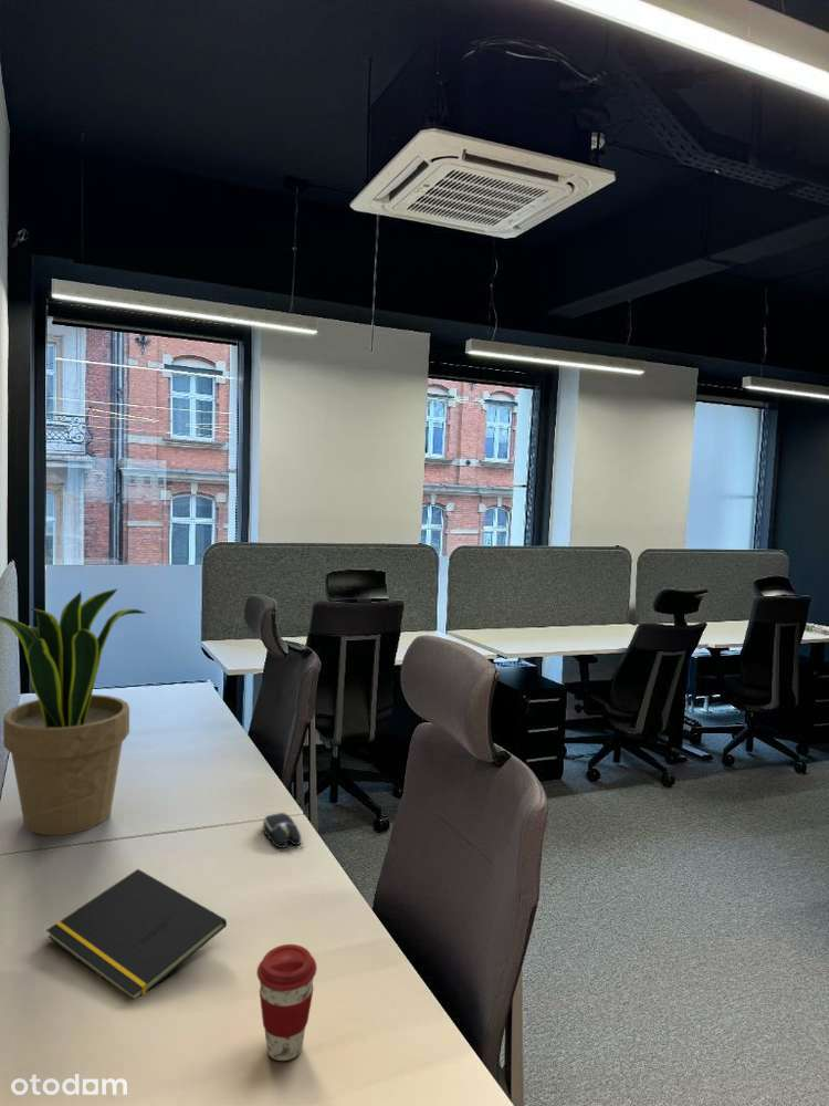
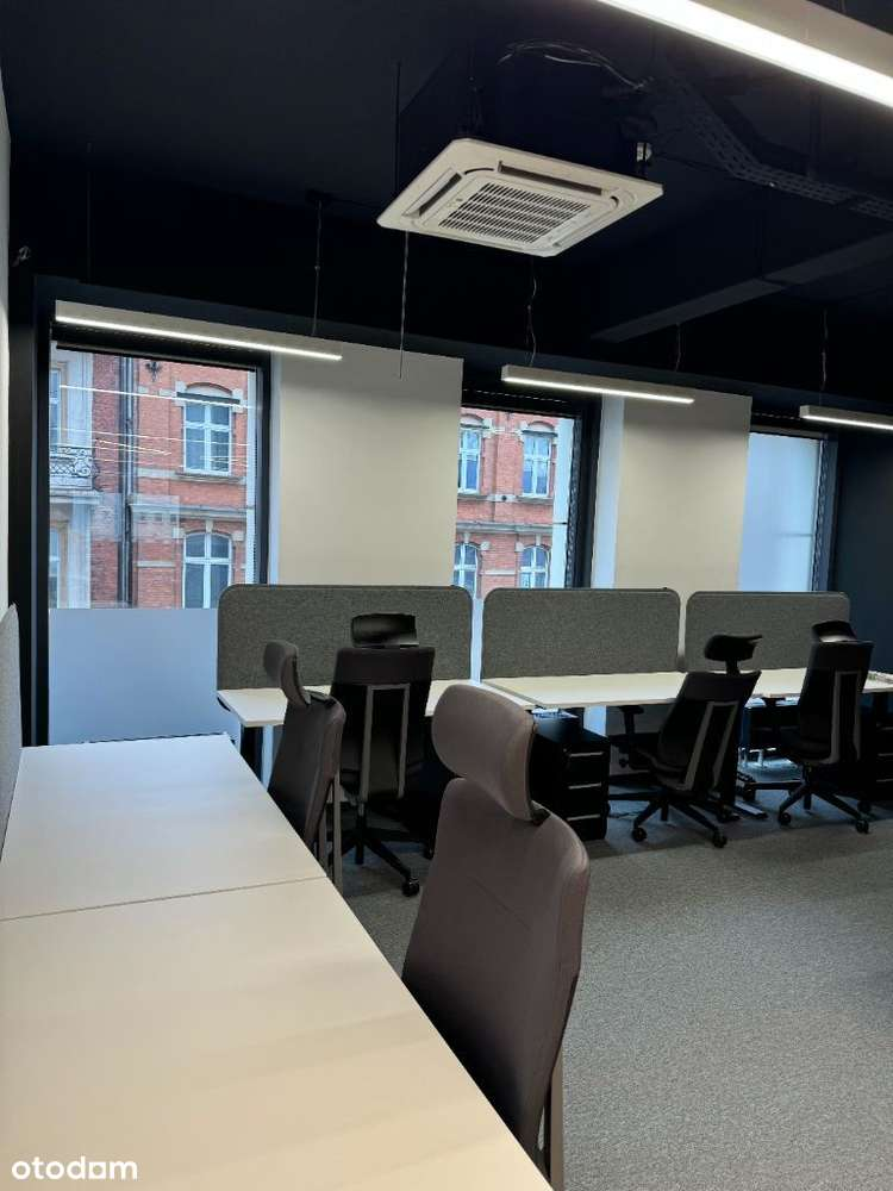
- computer mouse [262,812,303,849]
- notepad [45,868,228,1000]
- potted plant [0,587,146,836]
- coffee cup [255,943,318,1062]
